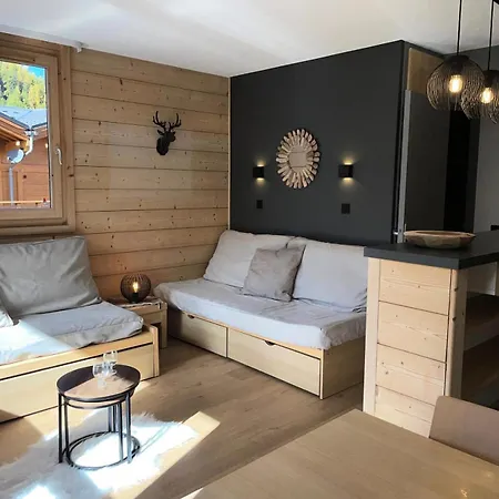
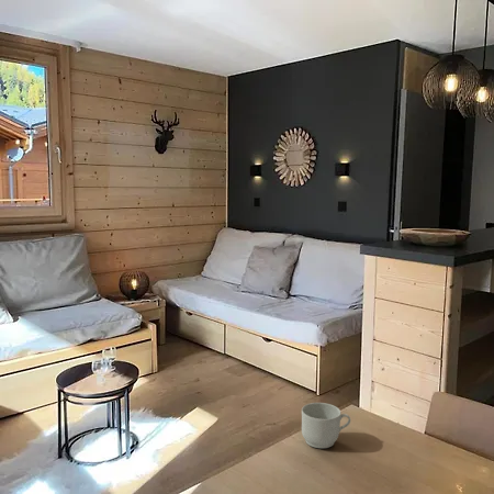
+ mug [301,402,351,449]
